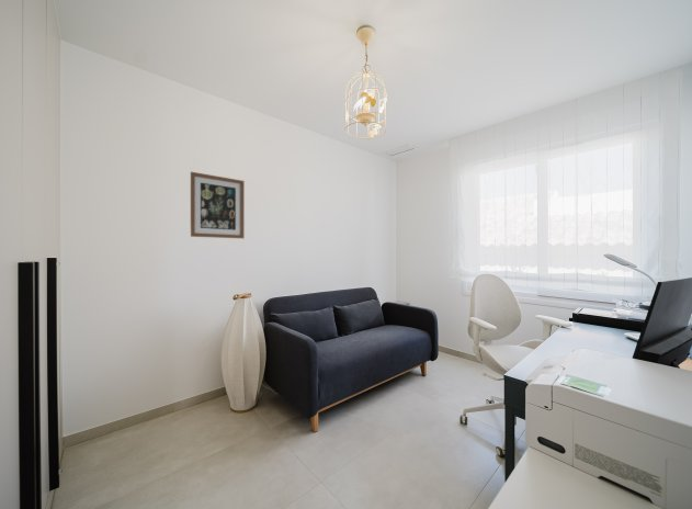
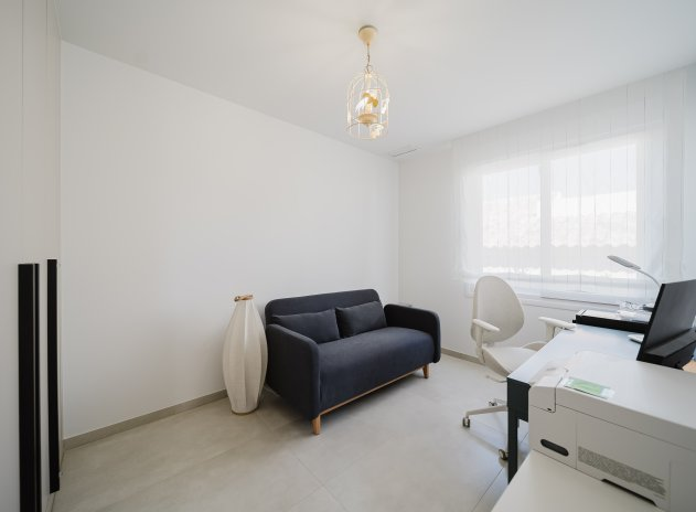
- wall art [190,171,246,239]
